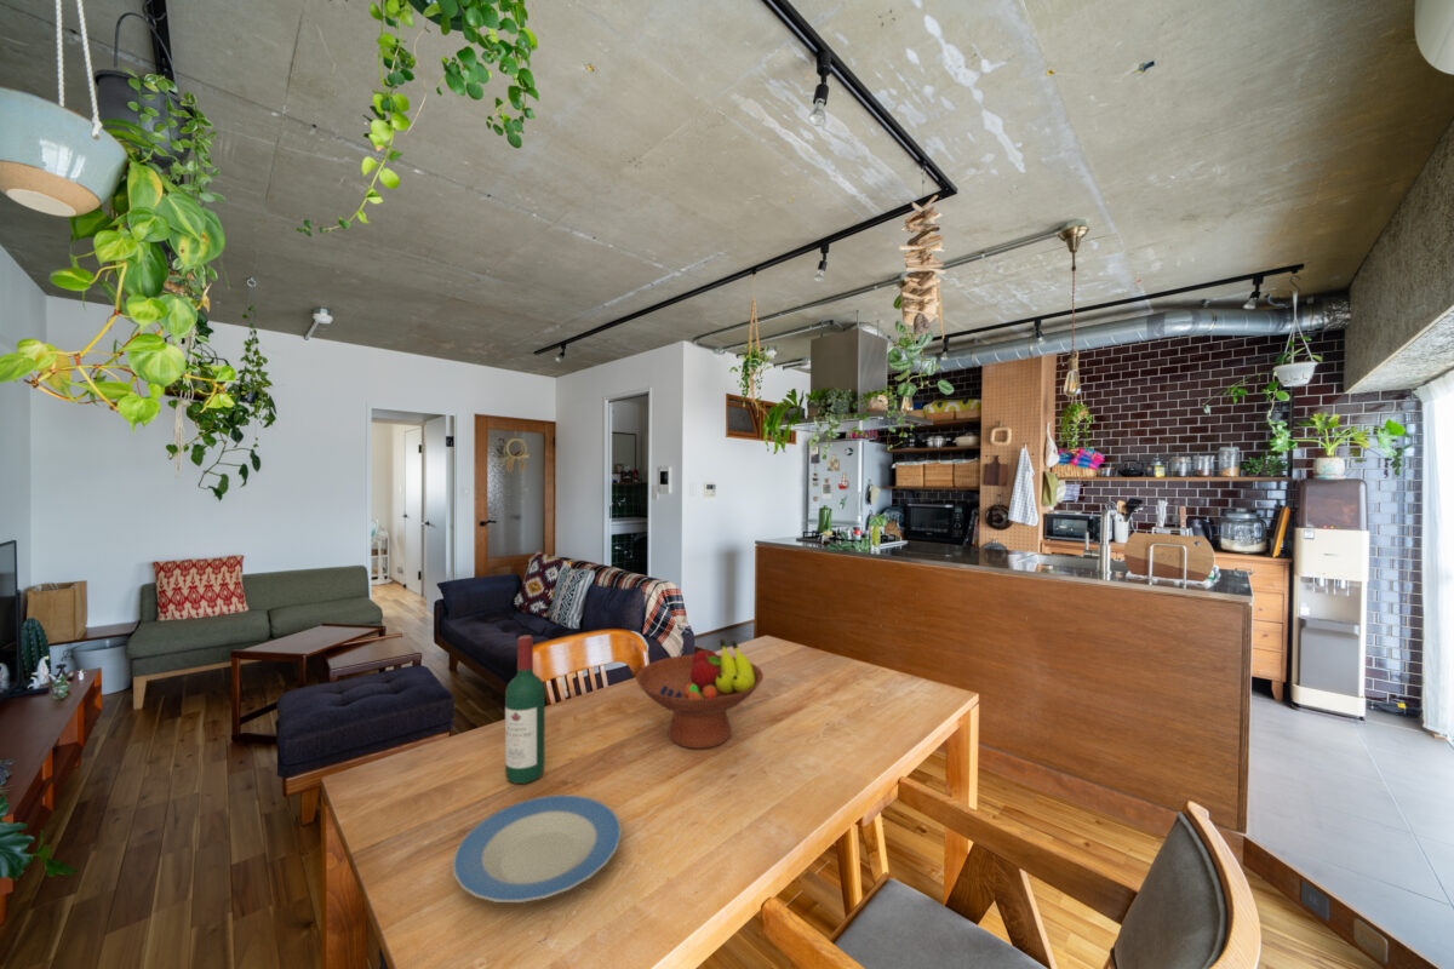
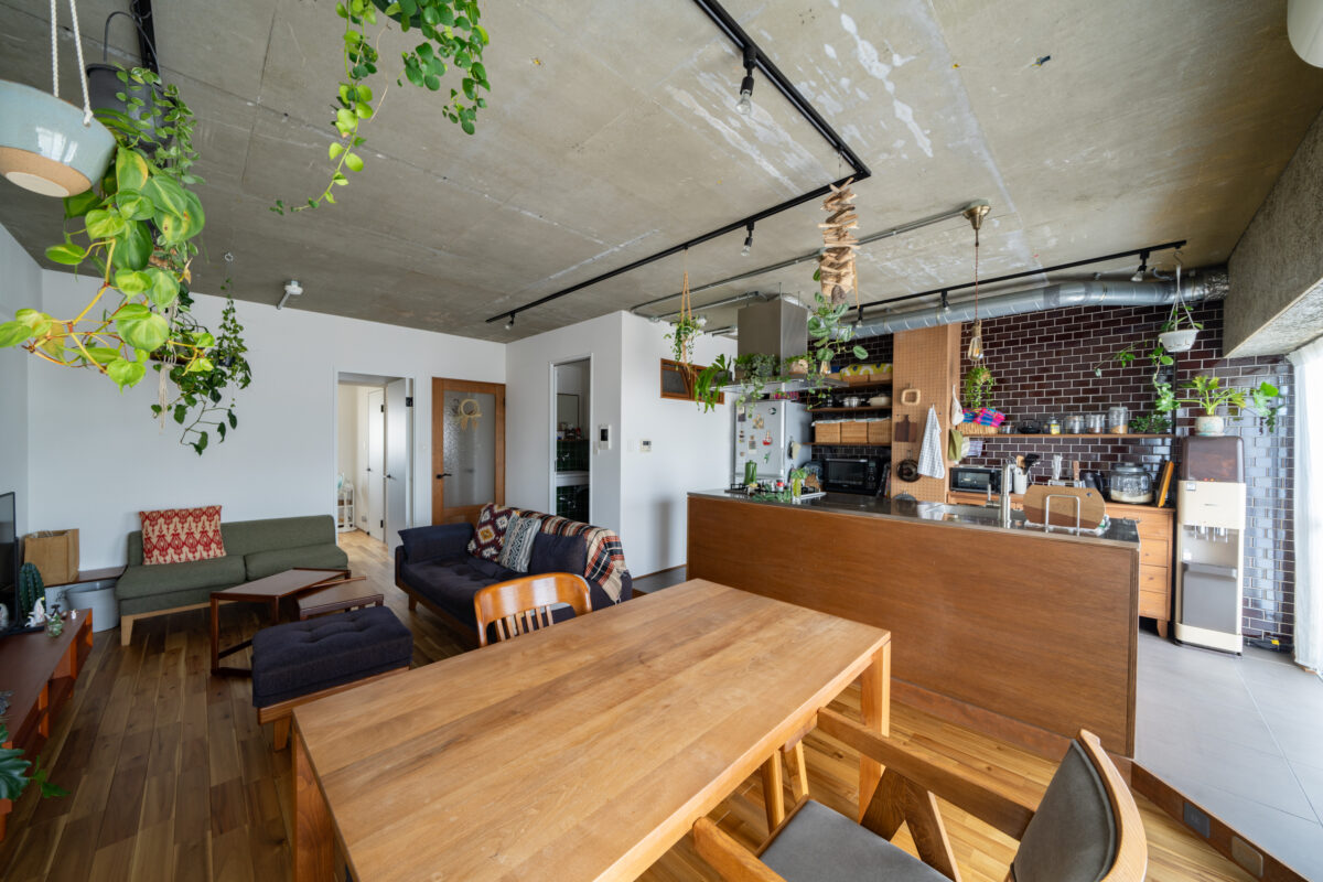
- fruit bowl [635,638,765,750]
- wine bottle [504,635,546,785]
- plate [452,793,623,904]
